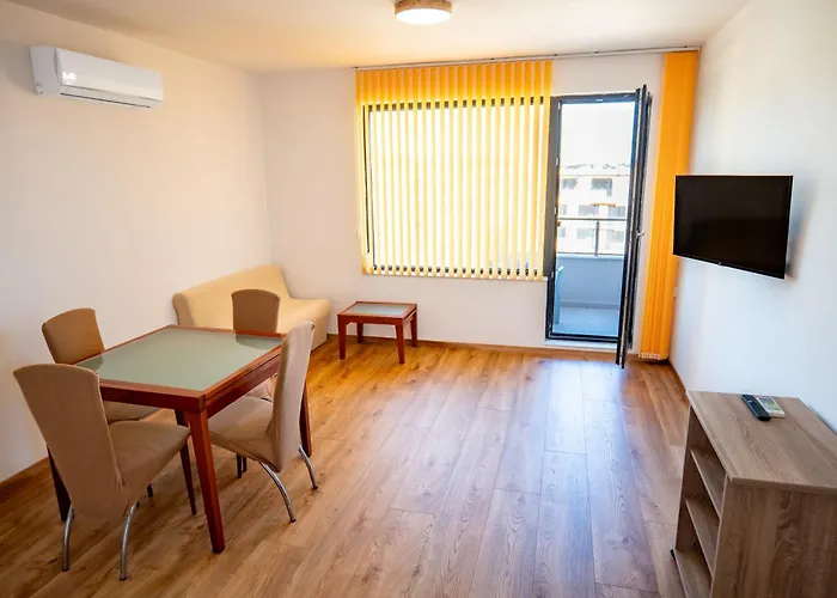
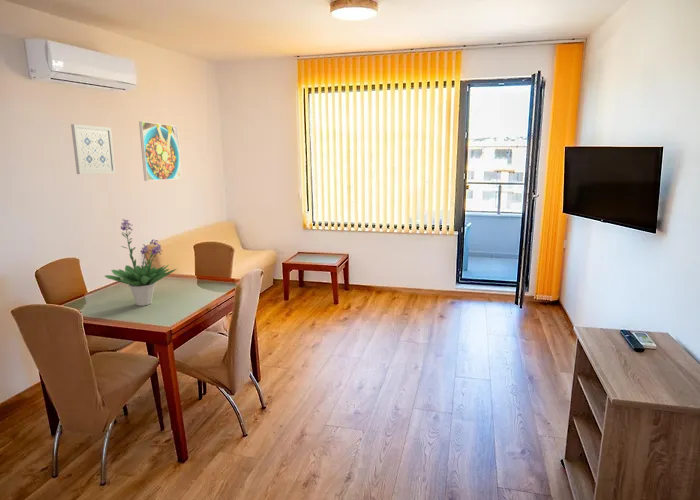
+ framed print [138,121,183,182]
+ wall art [70,123,116,175]
+ potted plant [104,218,177,307]
